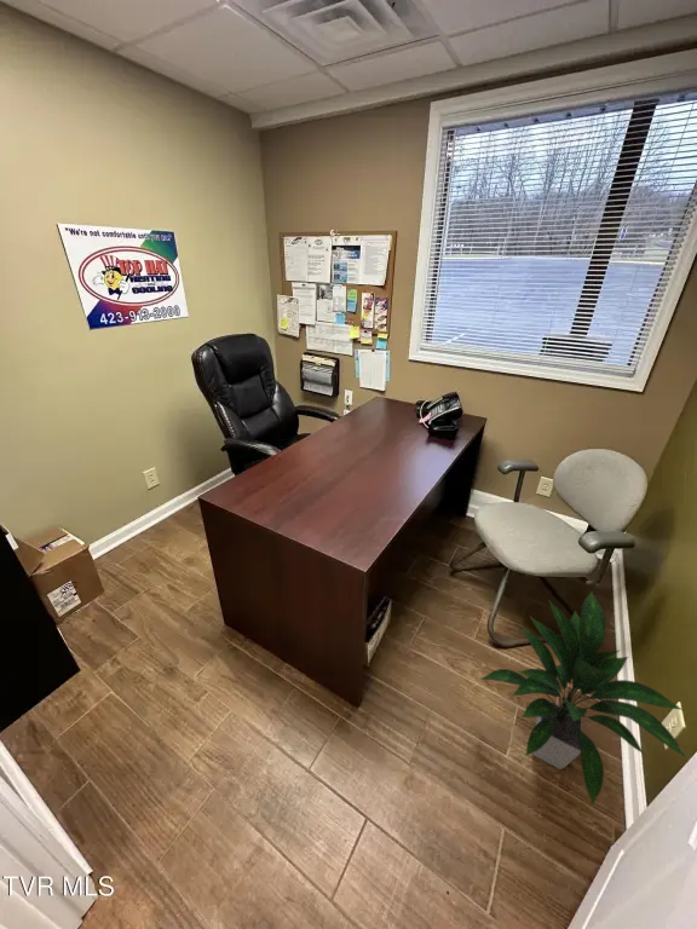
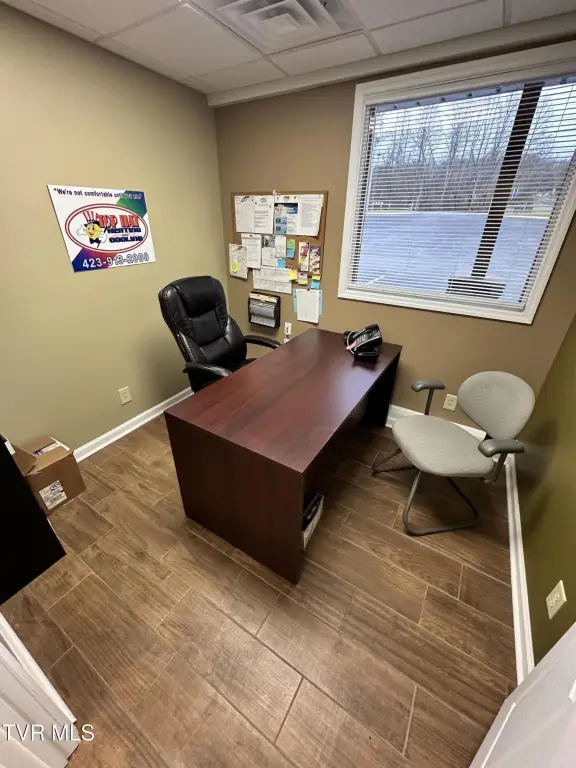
- indoor plant [479,592,690,807]
